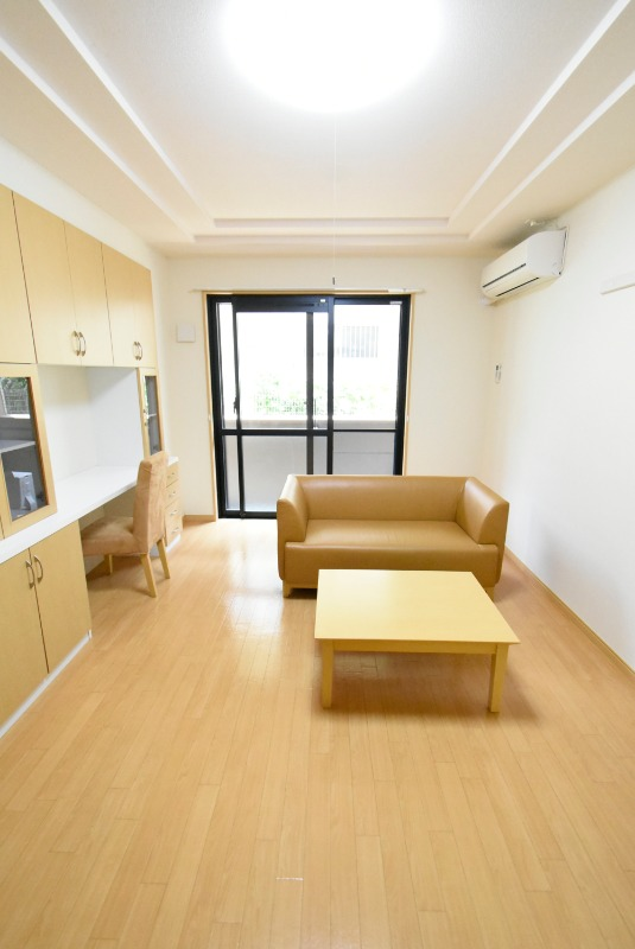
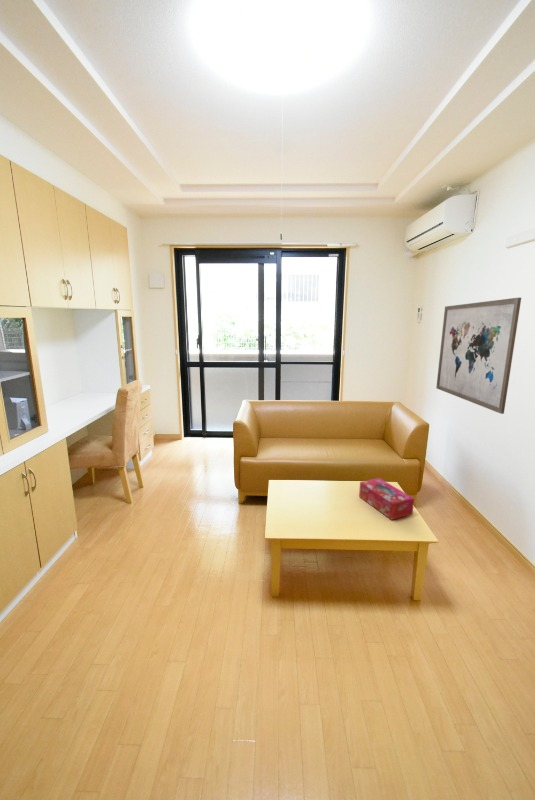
+ wall art [435,297,522,415]
+ tissue box [358,477,415,521]
